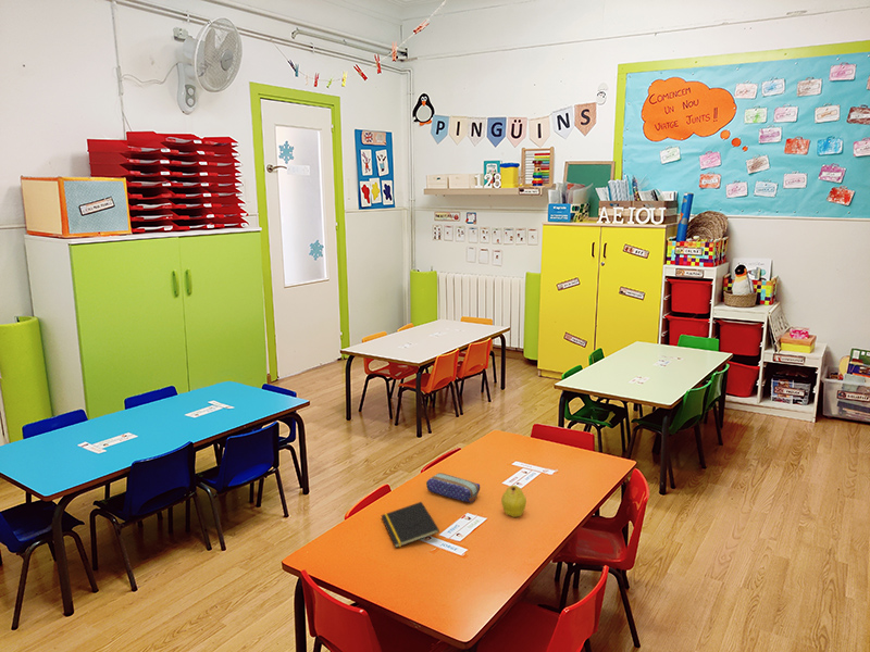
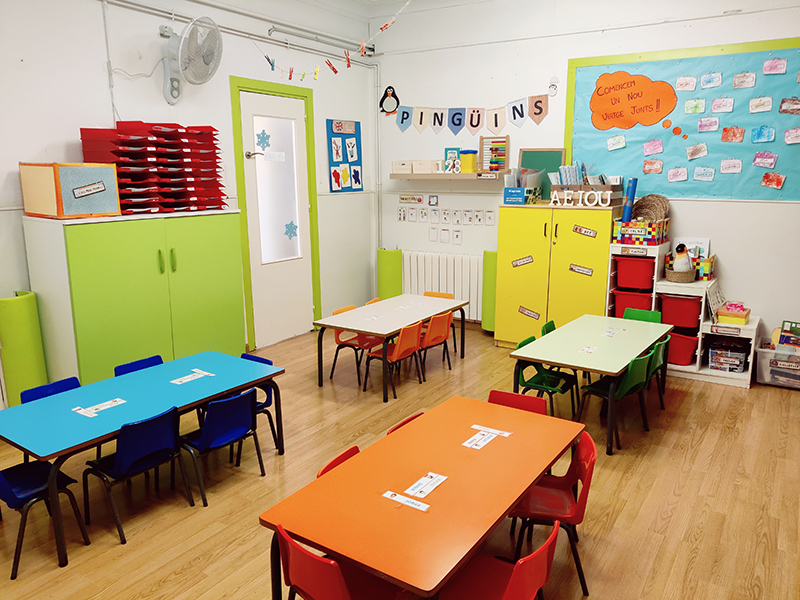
- notepad [381,501,440,549]
- pencil case [425,472,481,503]
- fruit [500,484,527,518]
